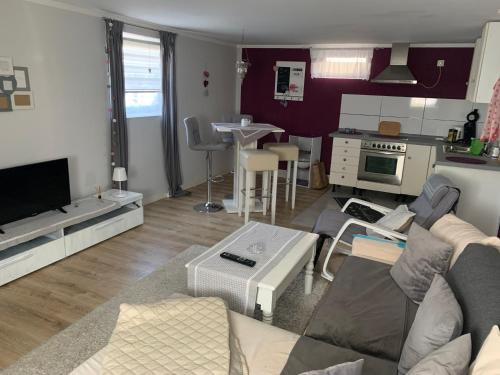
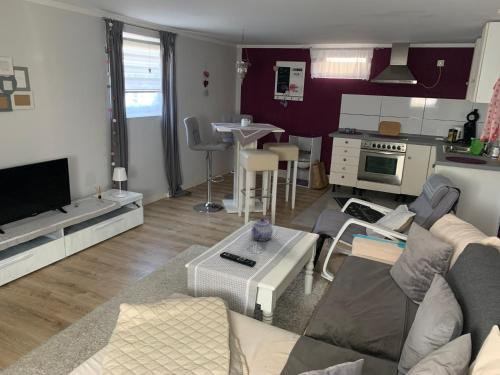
+ teapot [250,217,274,242]
